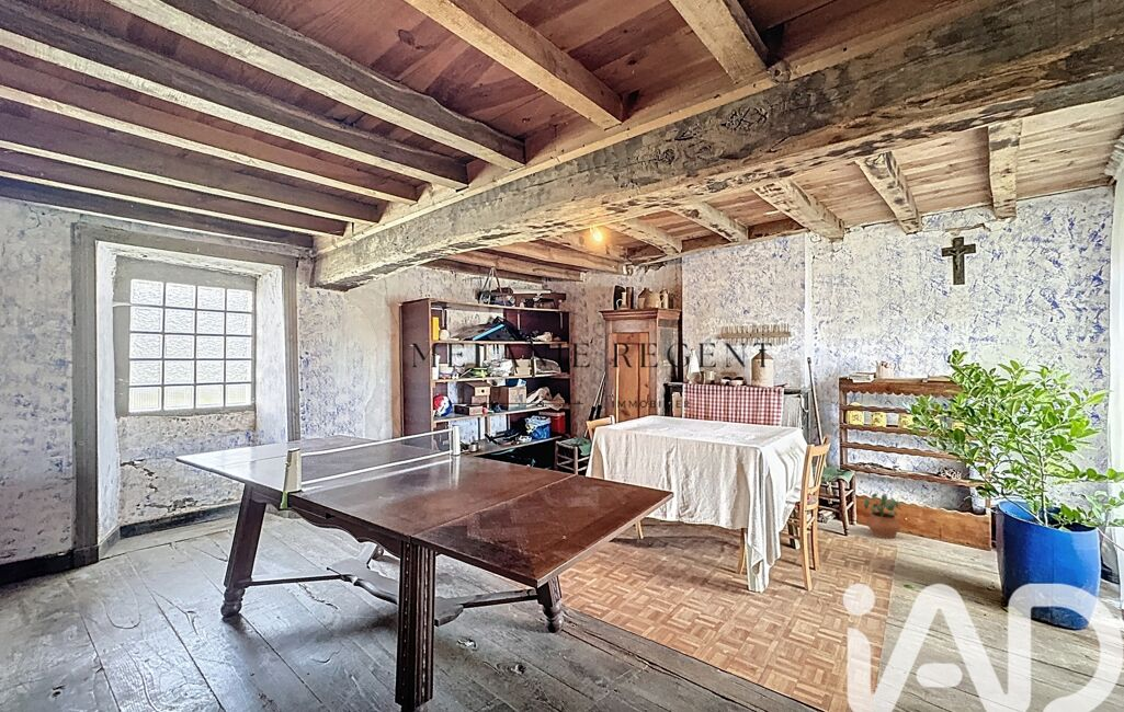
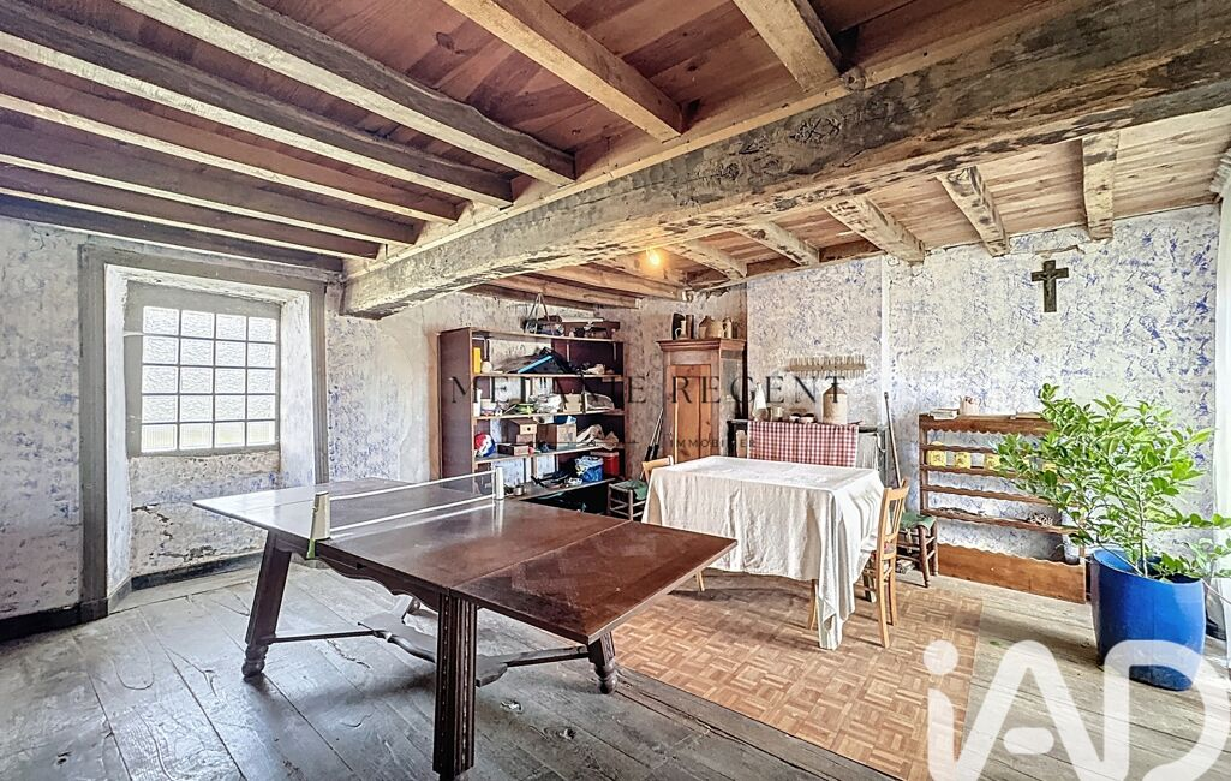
- potted plant [863,492,902,539]
